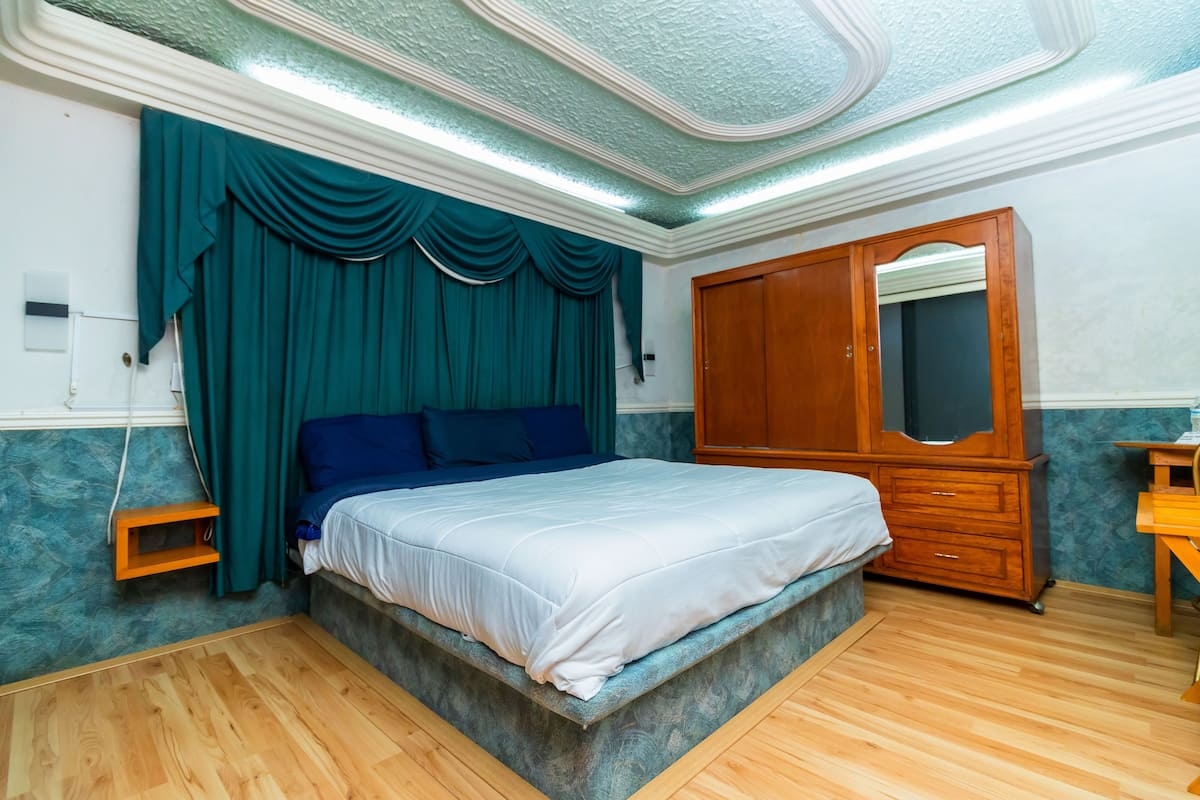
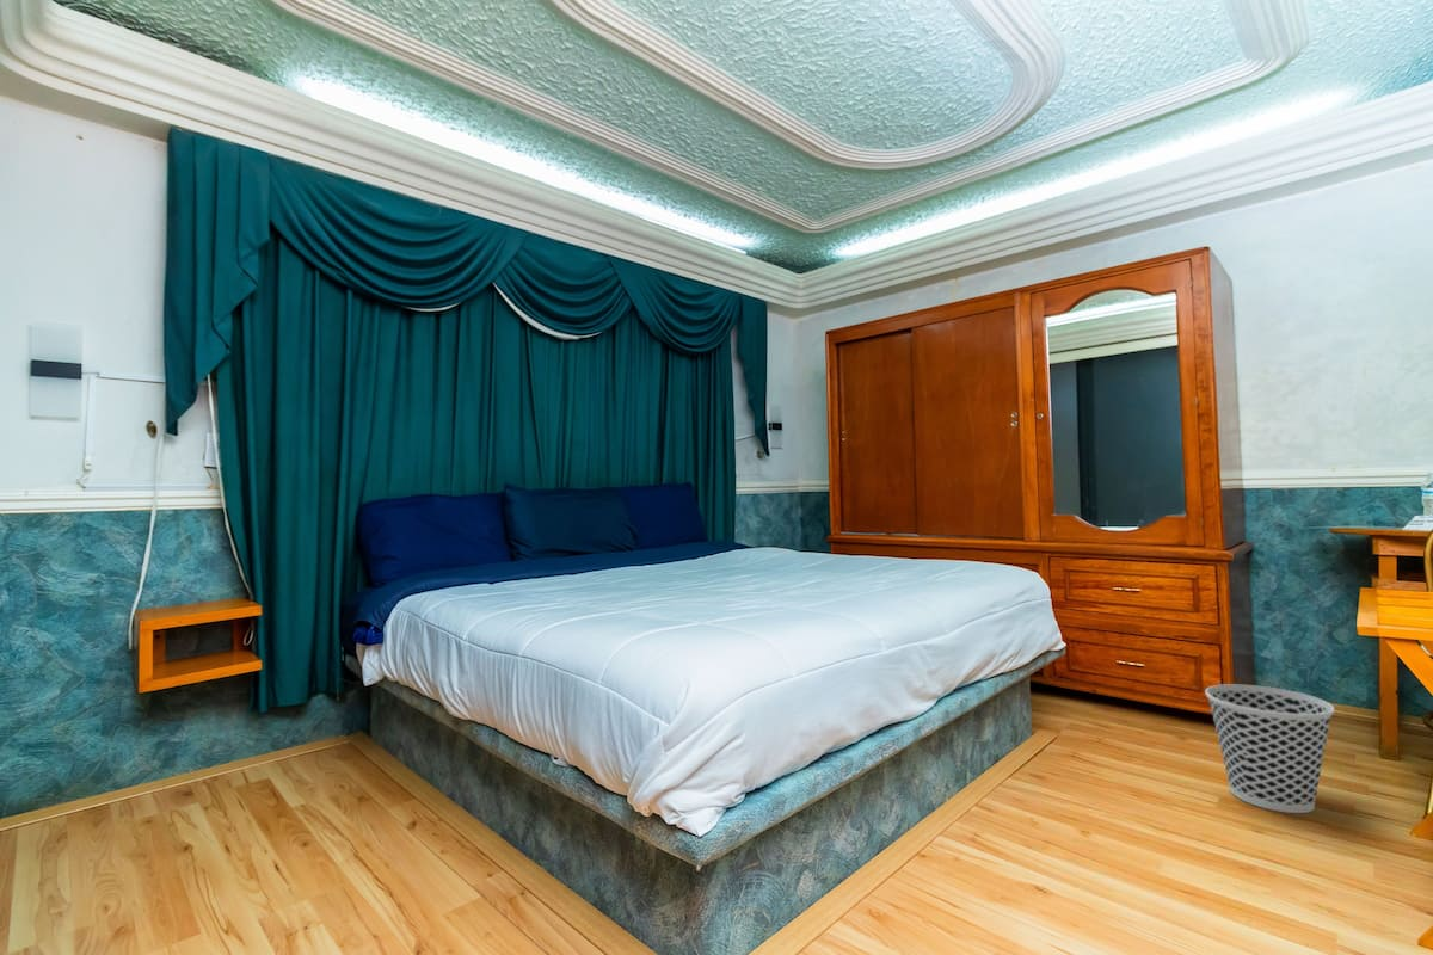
+ wastebasket [1204,683,1336,814]
